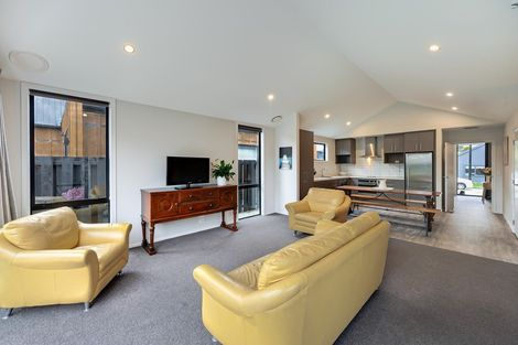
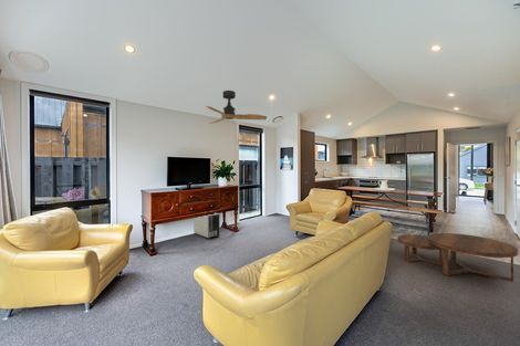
+ air purifier [193,212,221,240]
+ ceiling fan [205,90,268,125]
+ coffee table [396,232,519,283]
